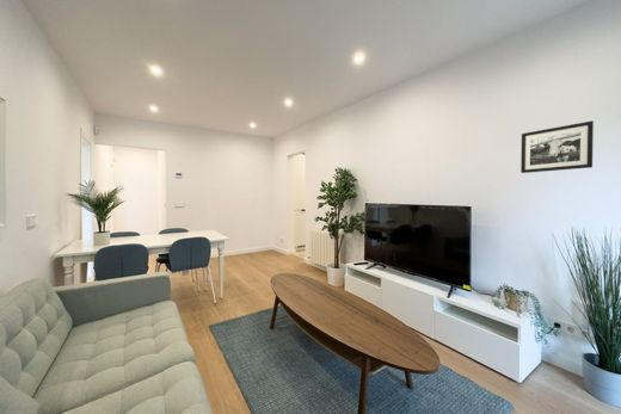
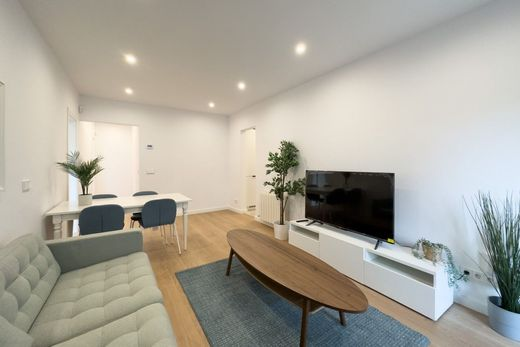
- picture frame [519,119,595,174]
